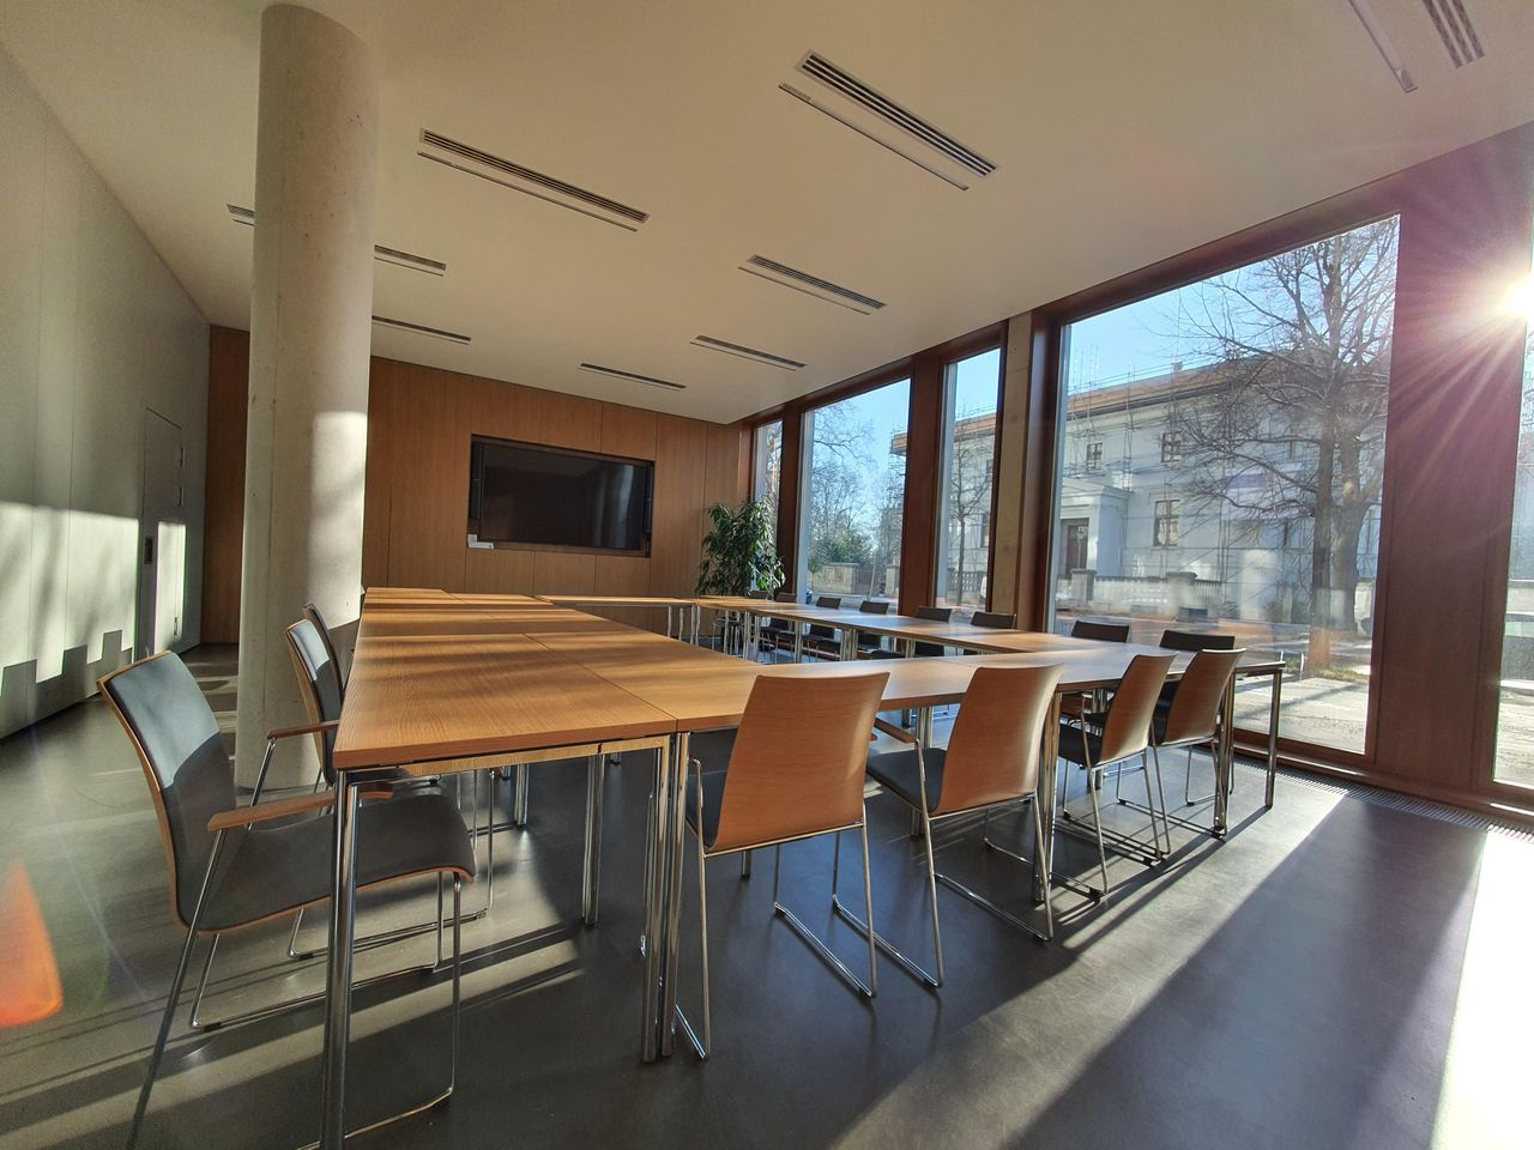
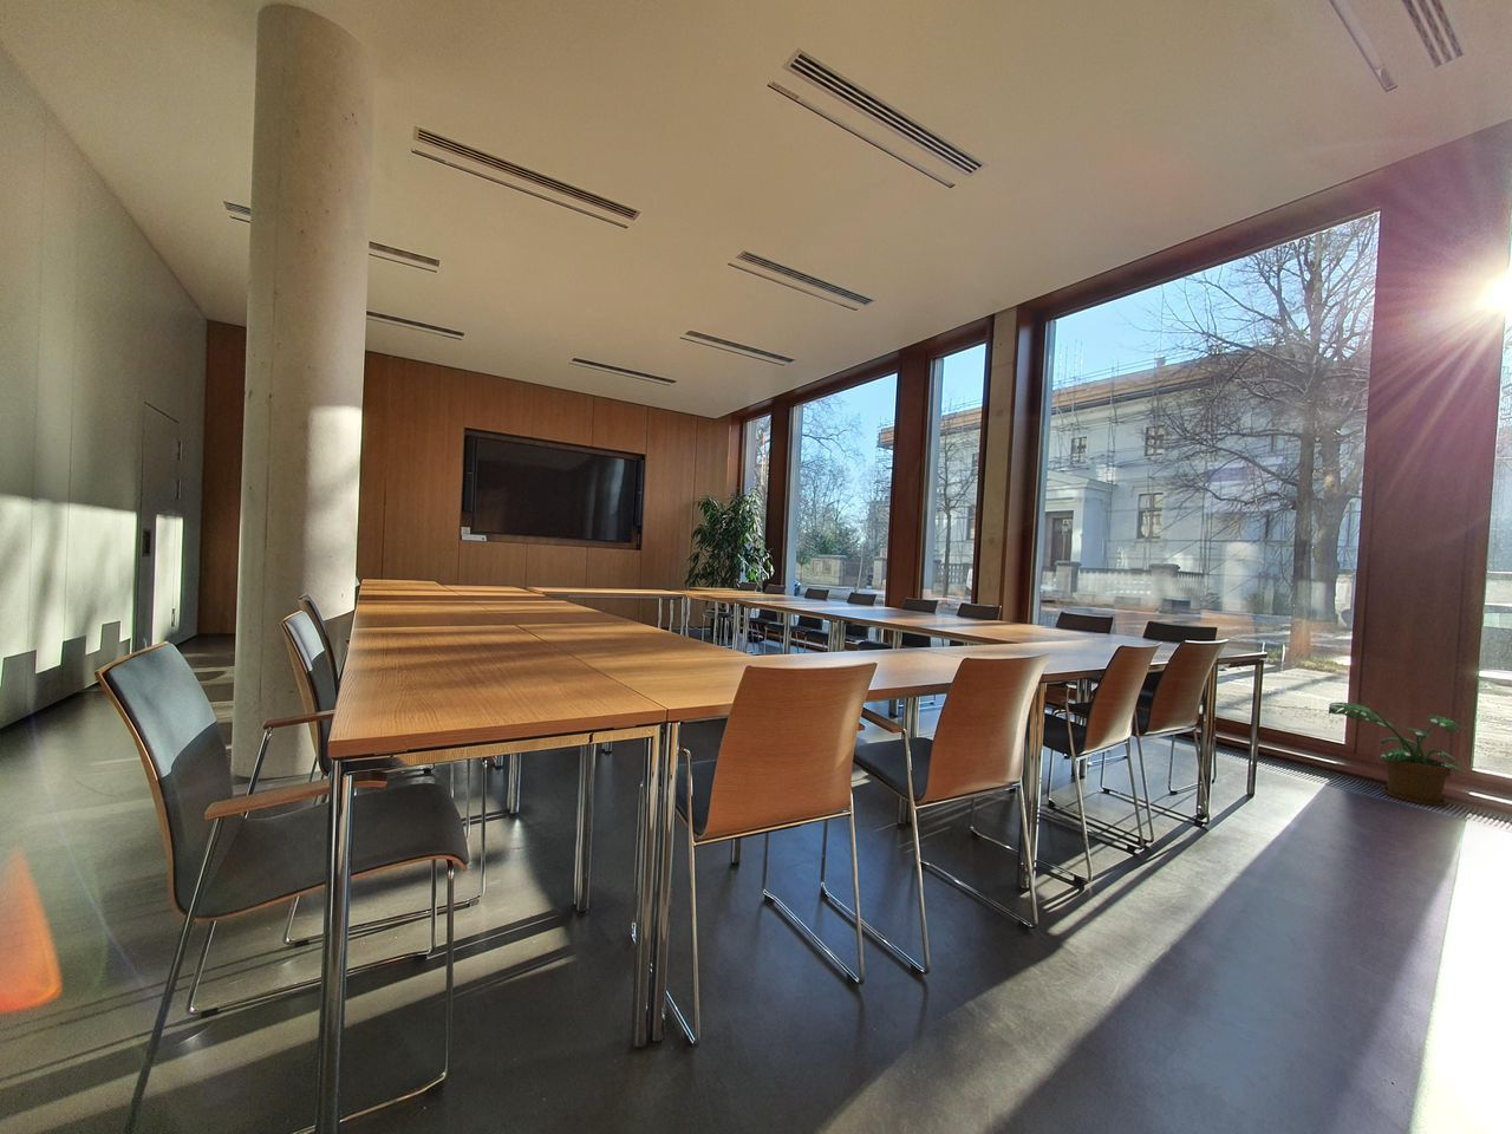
+ potted plant [1327,702,1464,806]
